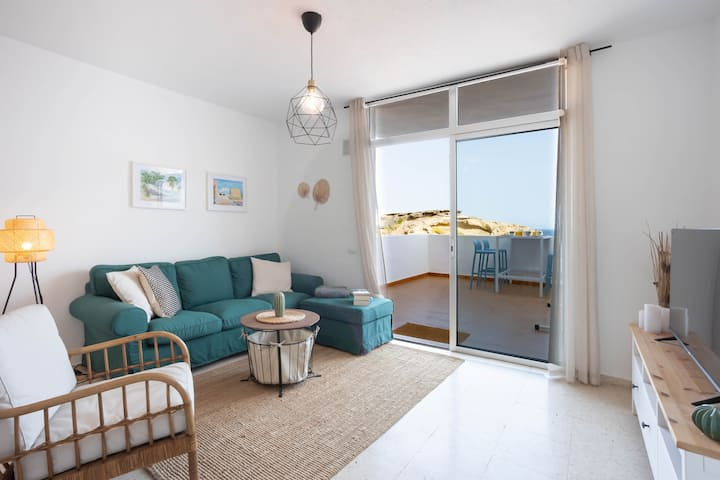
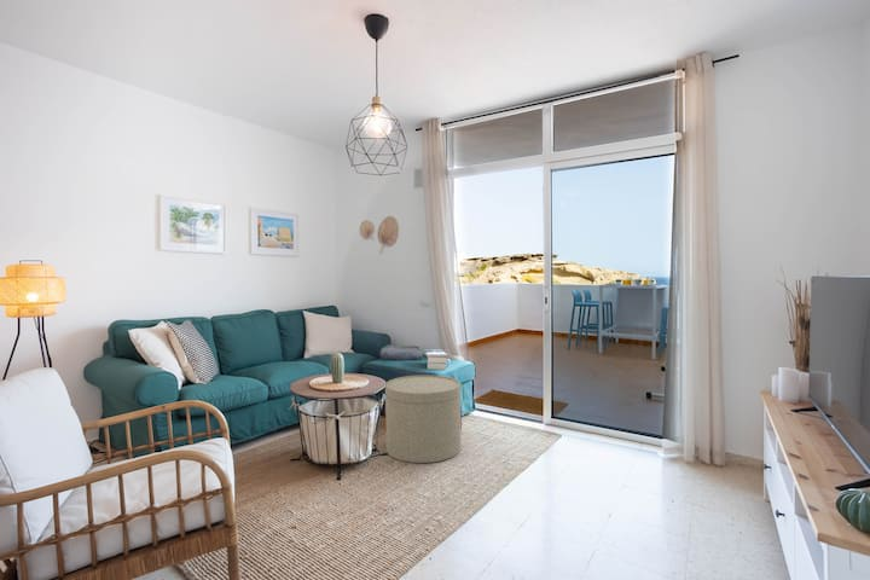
+ side table [384,375,463,464]
